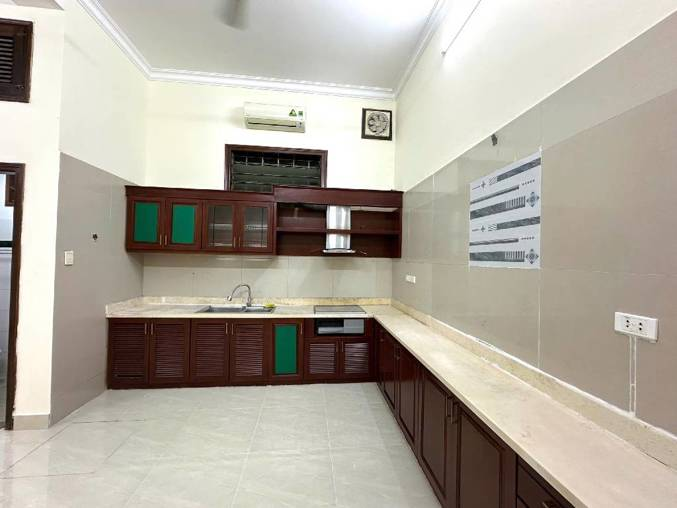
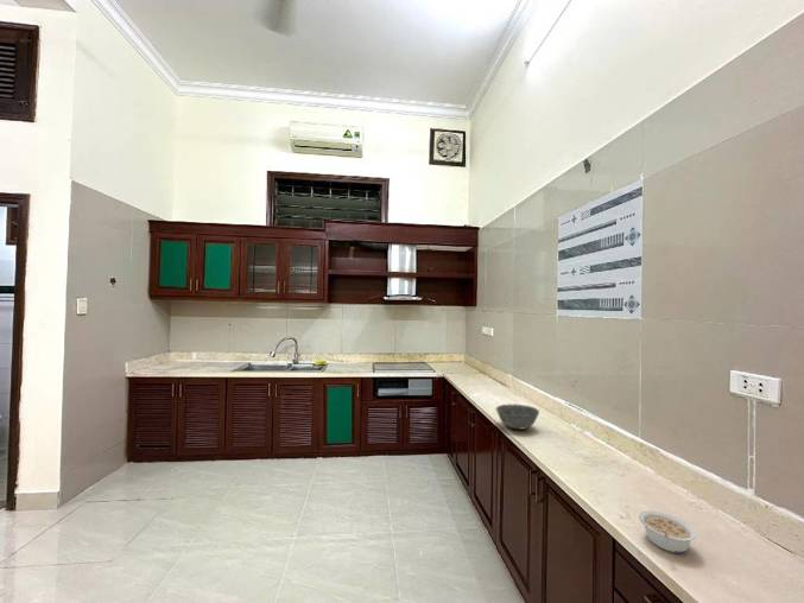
+ bowl [495,402,540,431]
+ legume [638,509,697,554]
